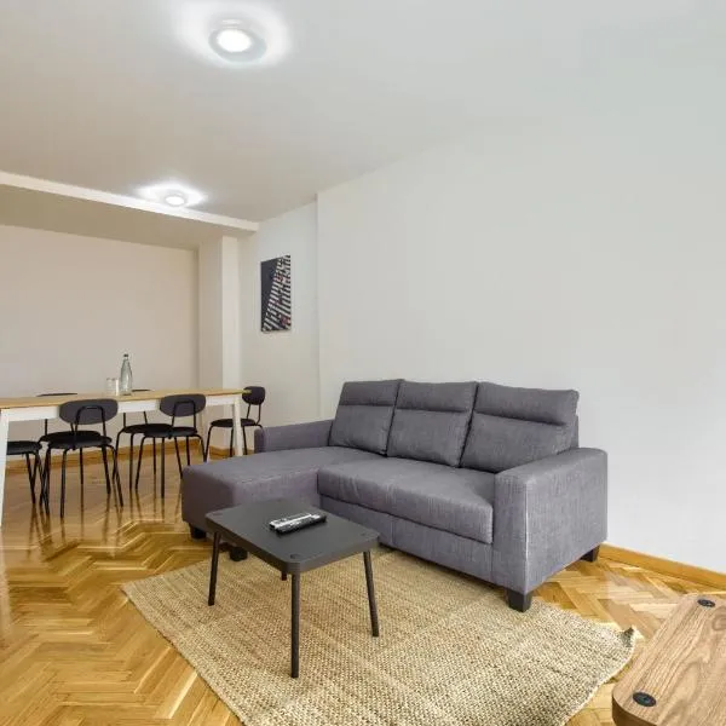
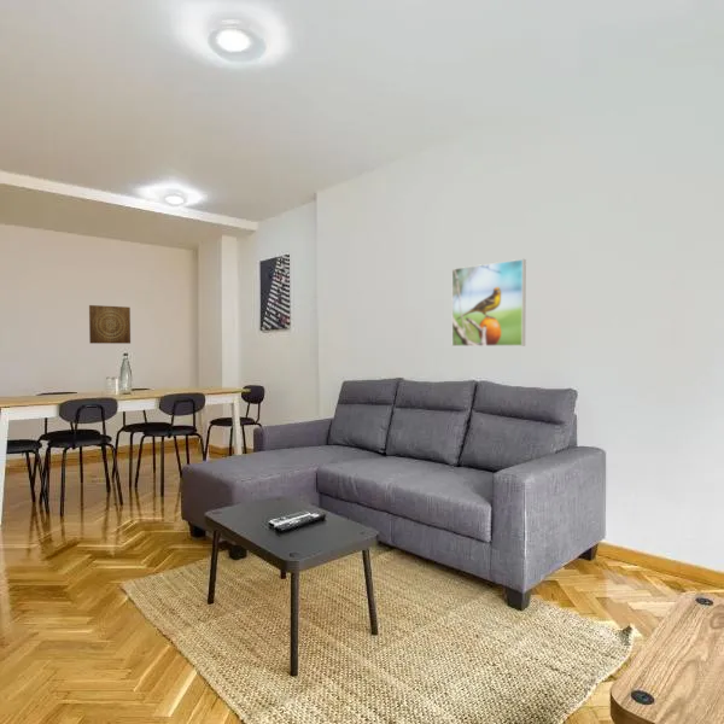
+ wall art [88,304,132,345]
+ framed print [451,258,527,348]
